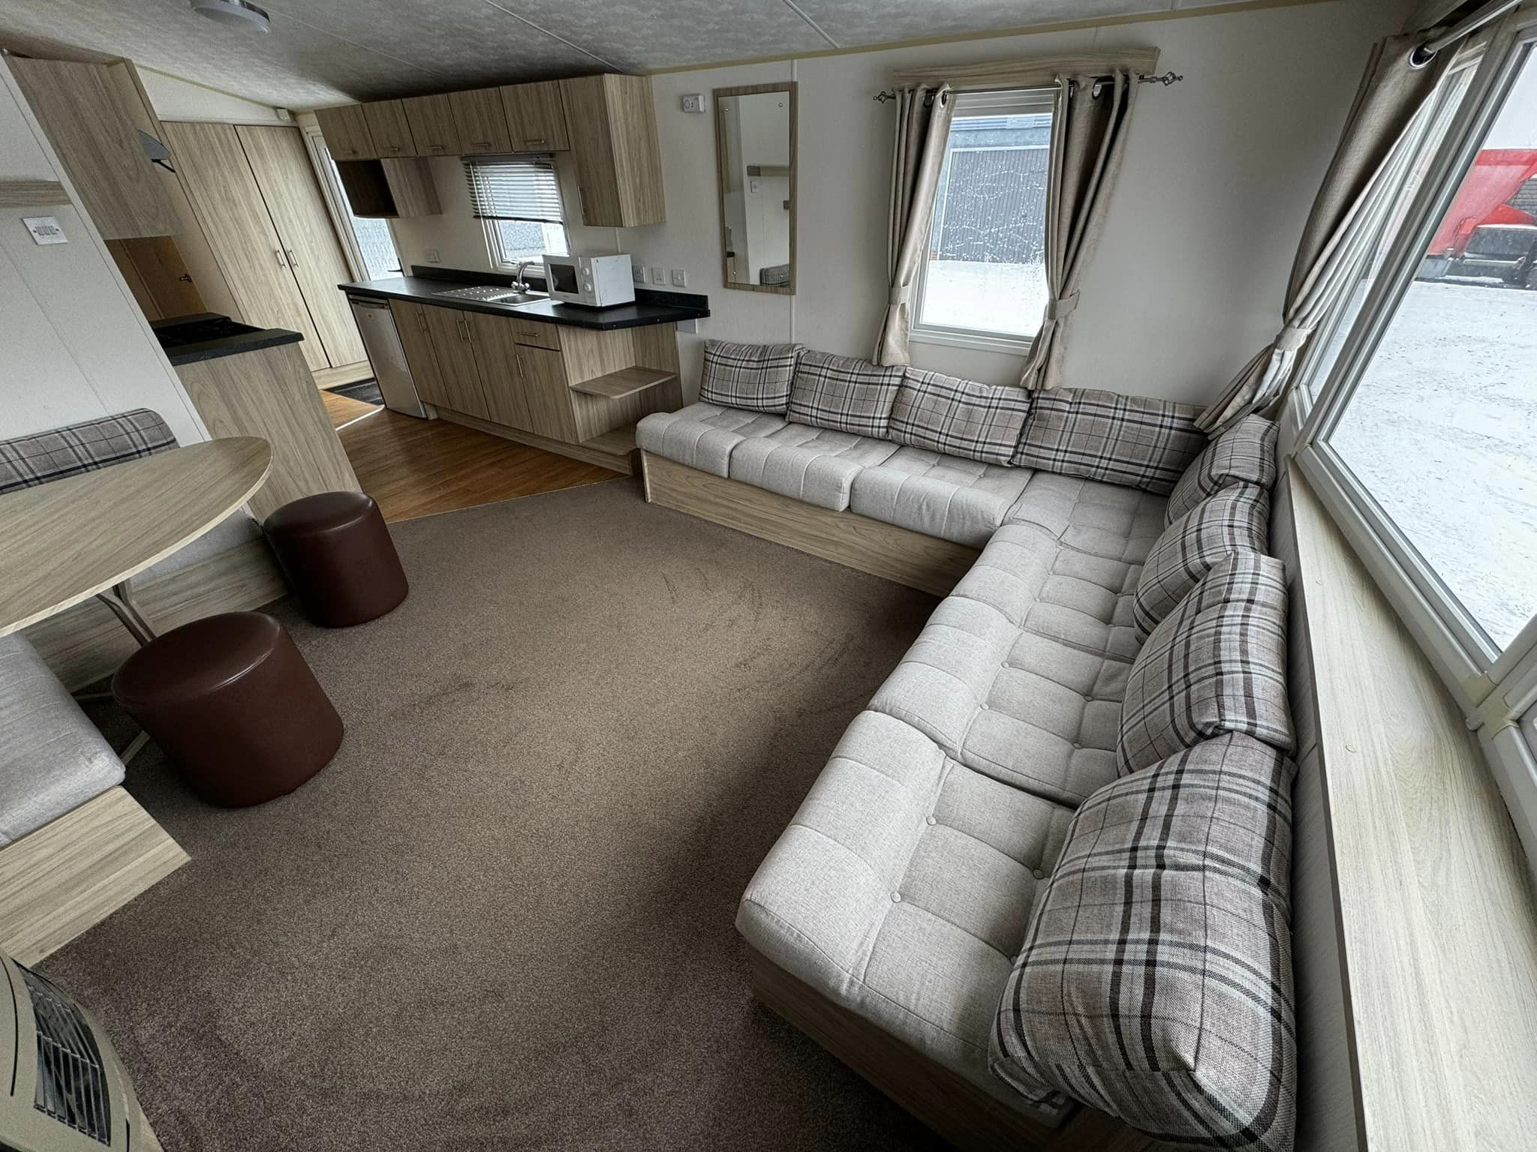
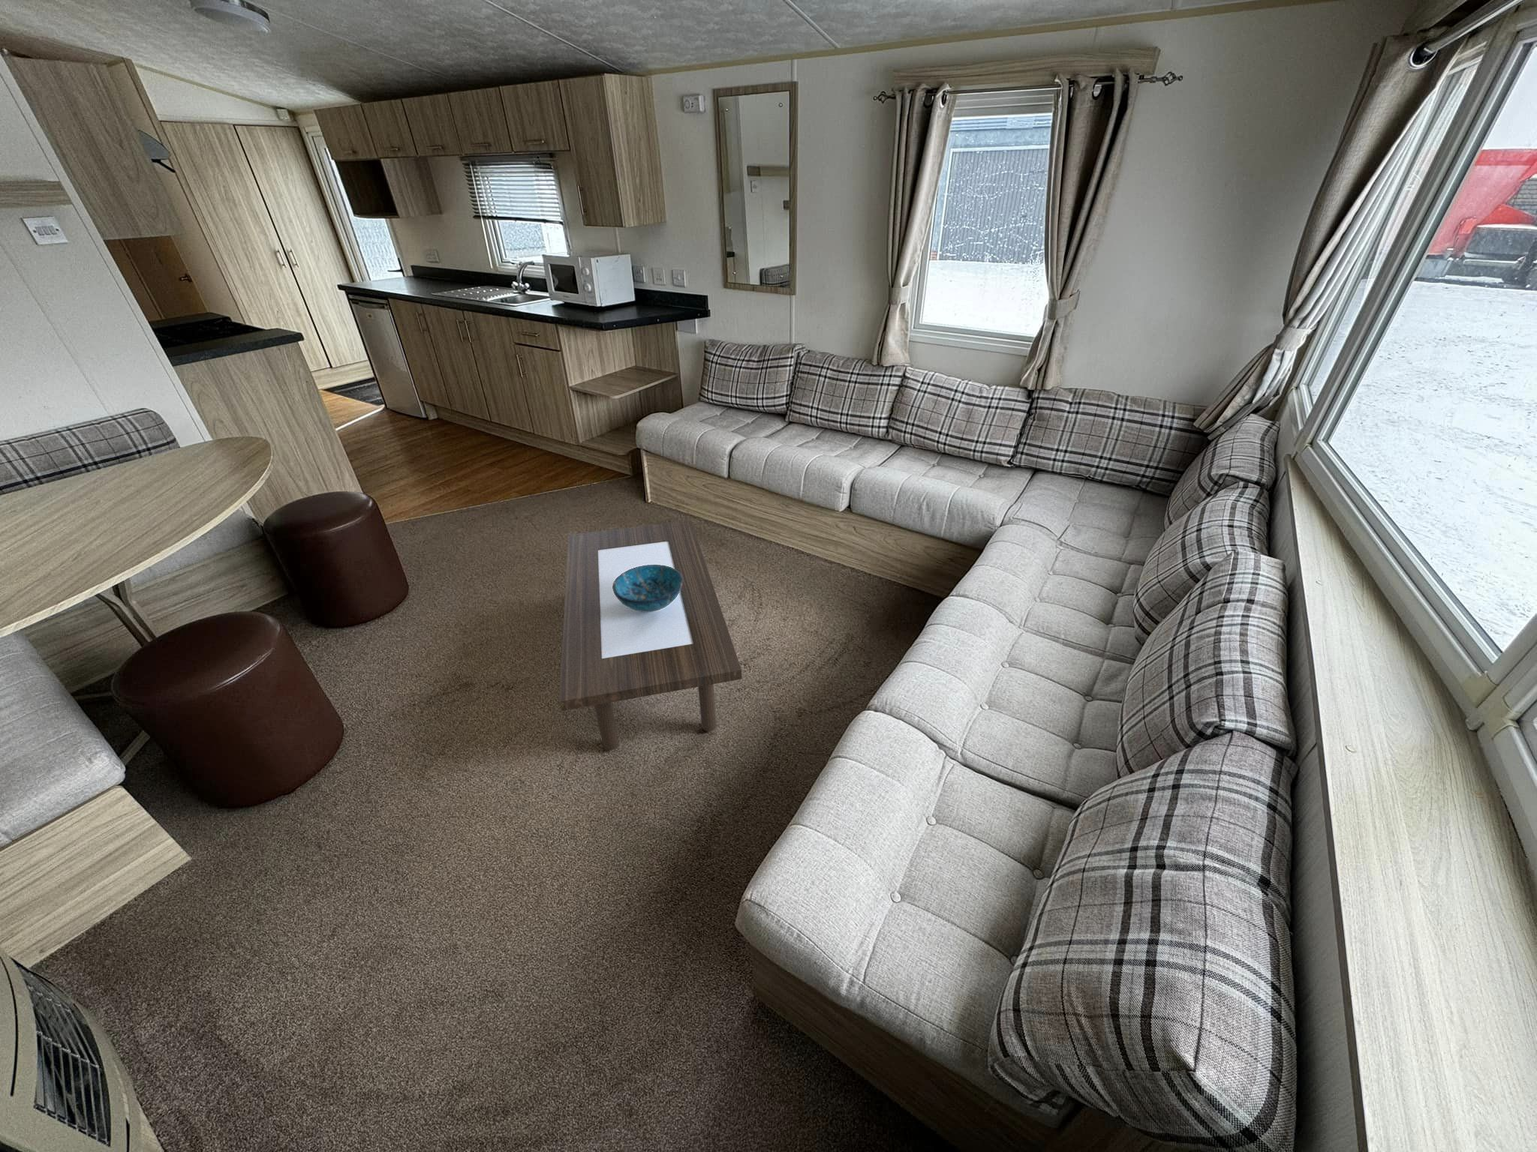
+ decorative bowl [612,565,683,612]
+ coffee table [558,520,742,750]
